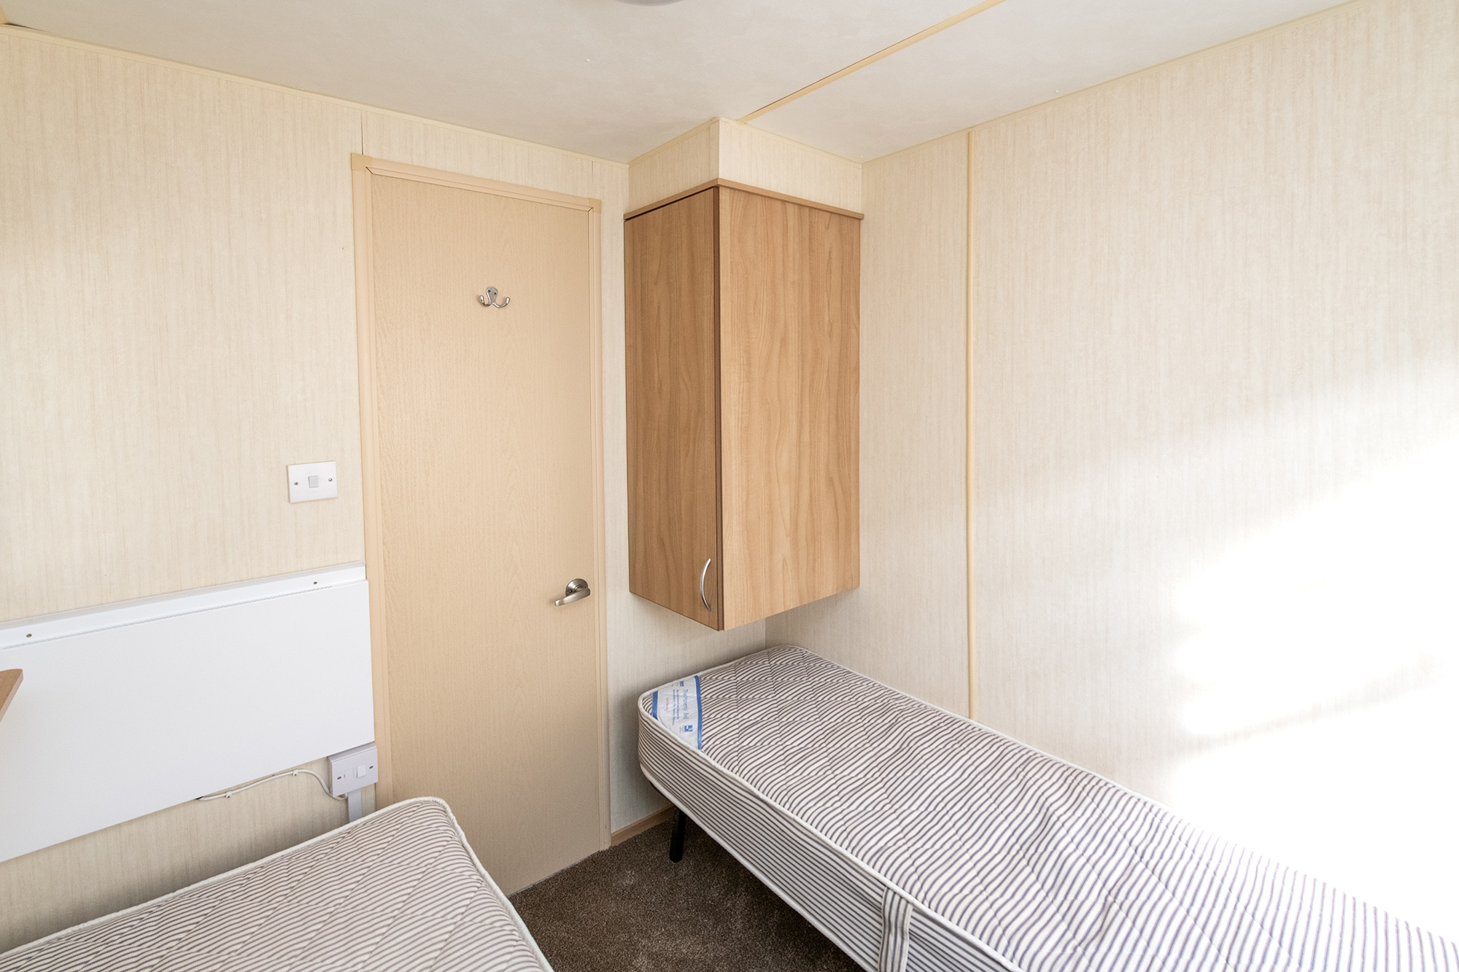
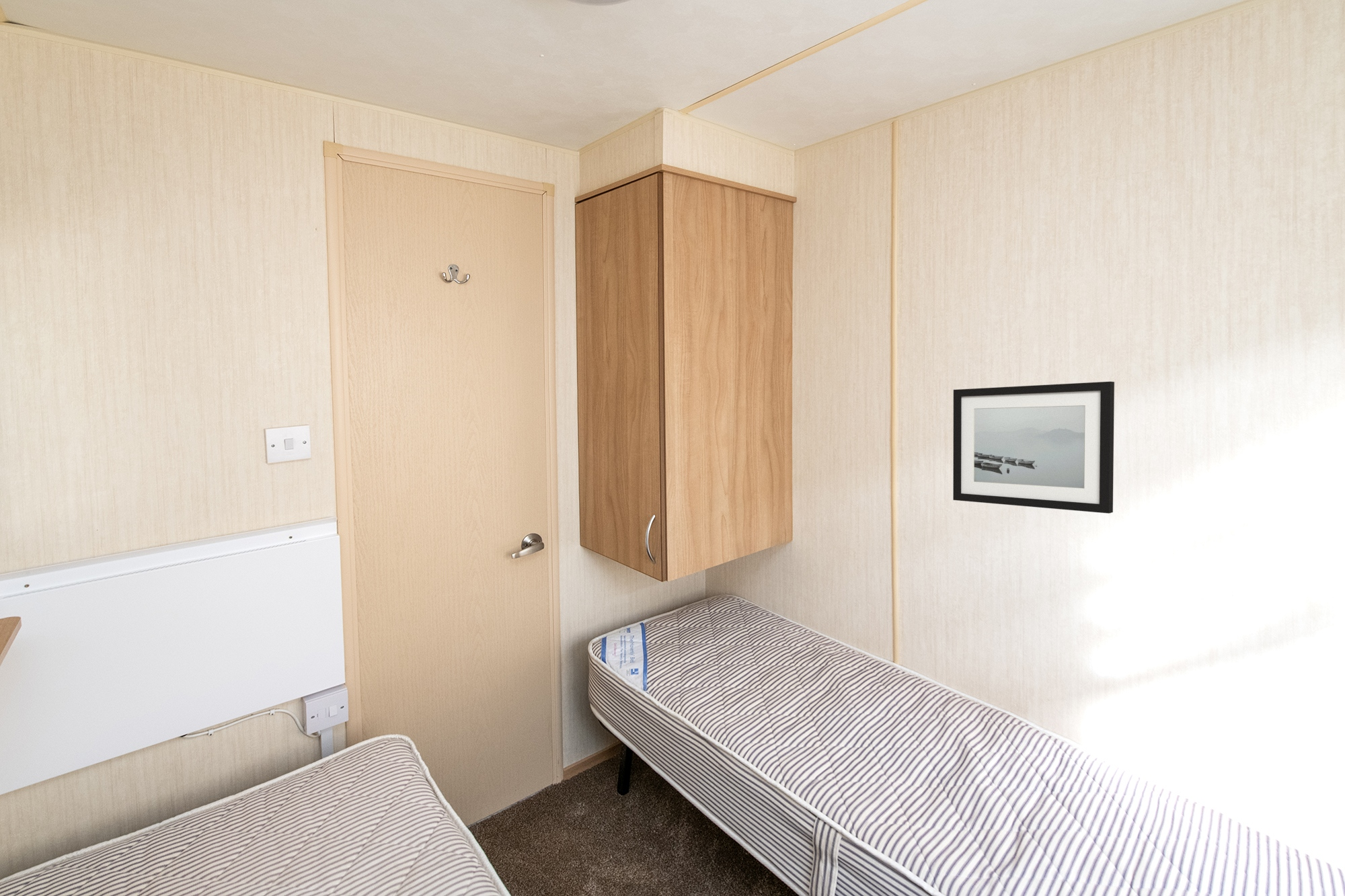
+ wall art [952,381,1115,514]
